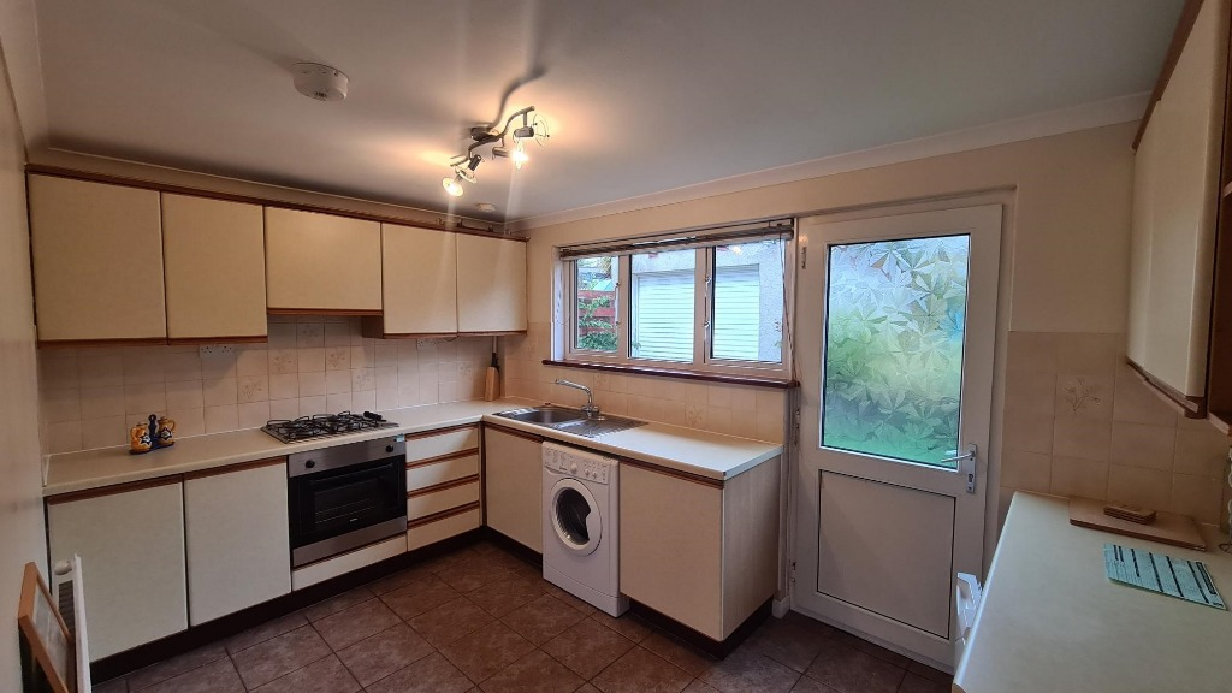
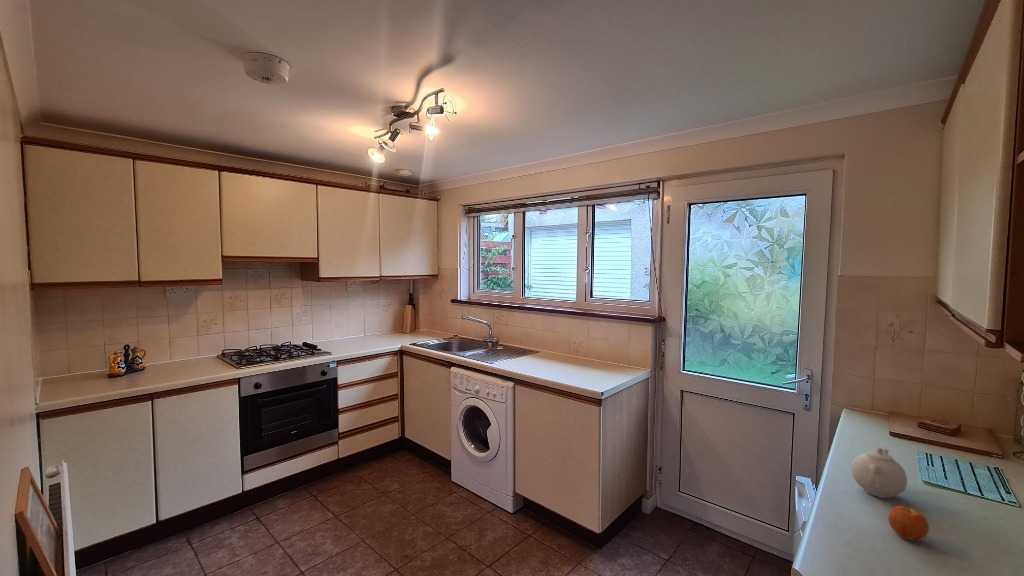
+ teapot [850,446,908,499]
+ apple [887,504,930,541]
